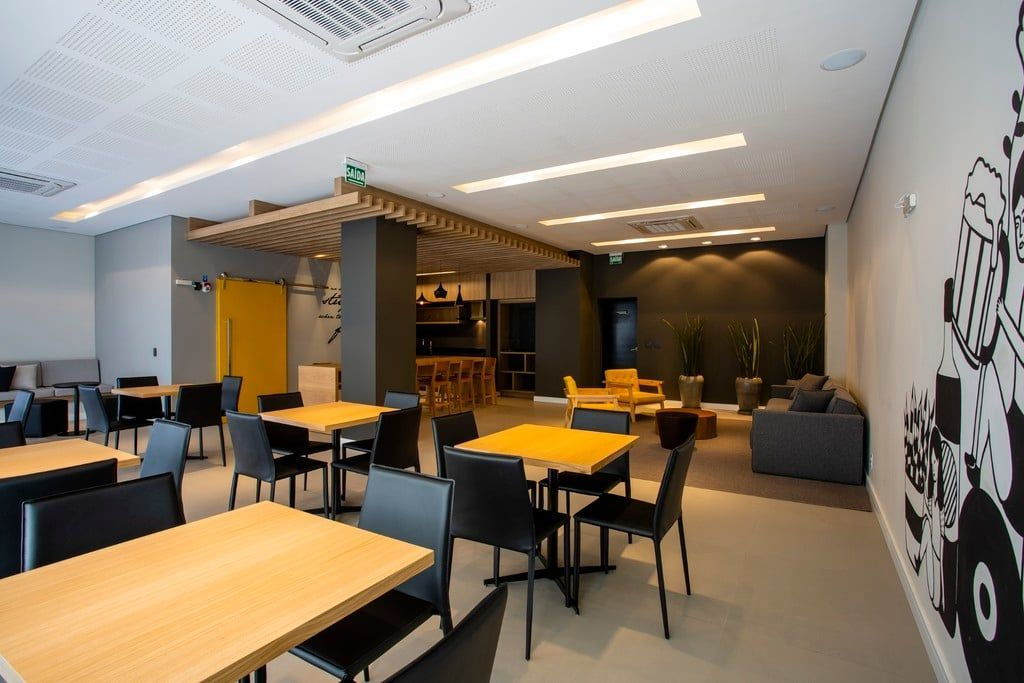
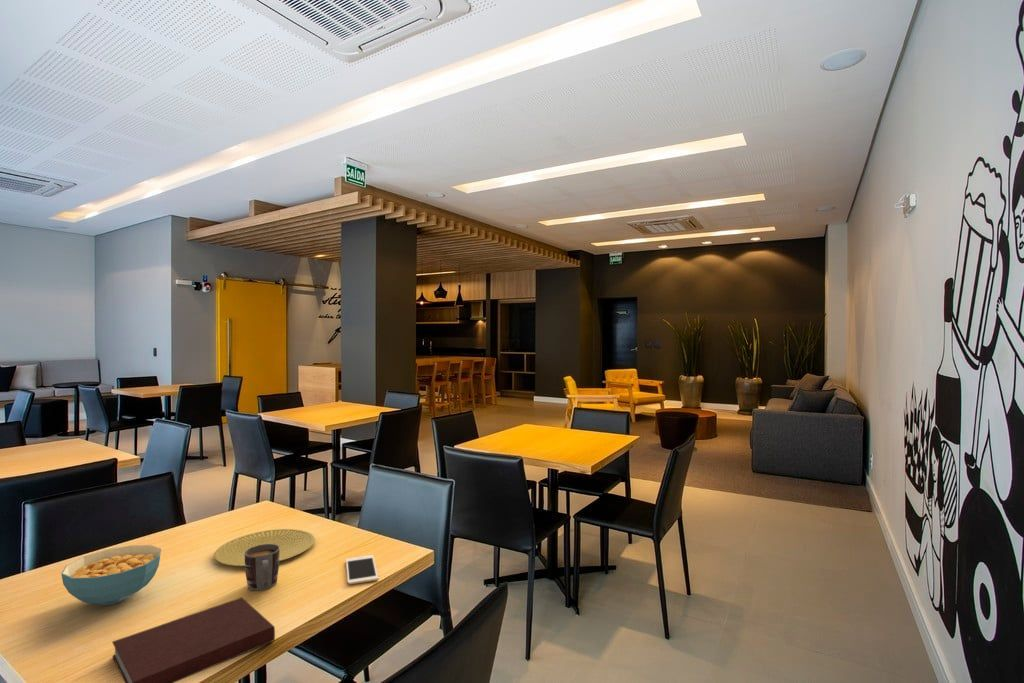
+ cereal bowl [60,544,162,606]
+ plate [213,528,316,567]
+ mug [244,543,280,592]
+ notebook [111,596,276,683]
+ cell phone [345,554,379,585]
